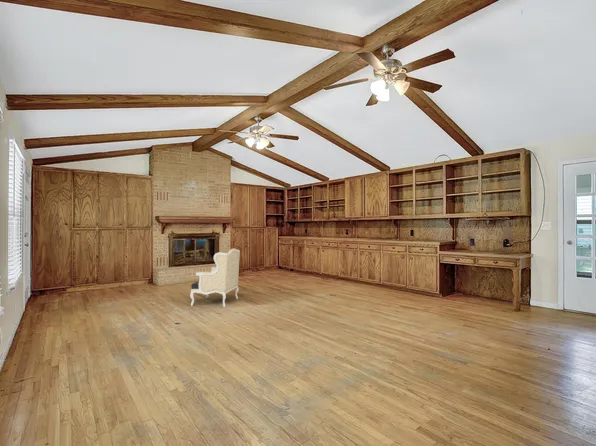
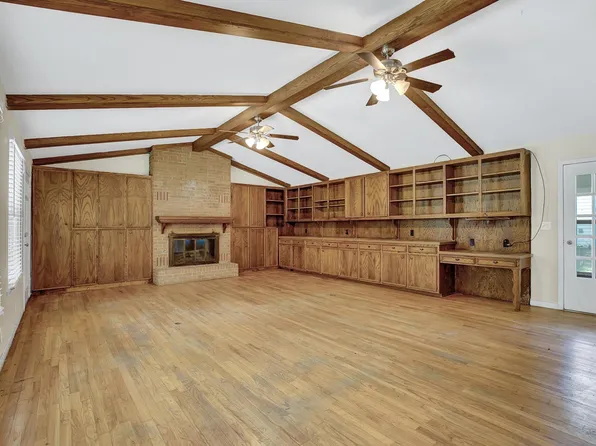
- armchair [189,248,241,309]
